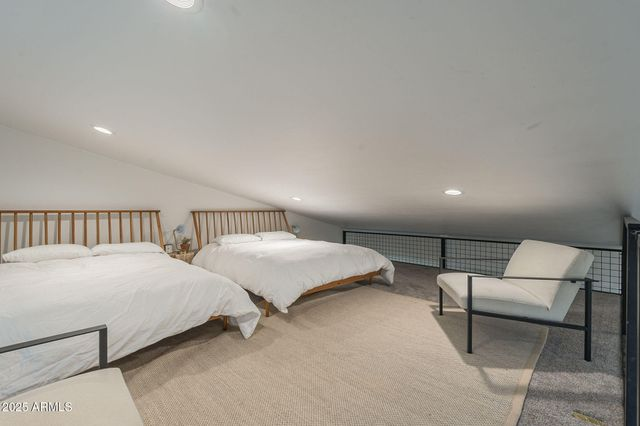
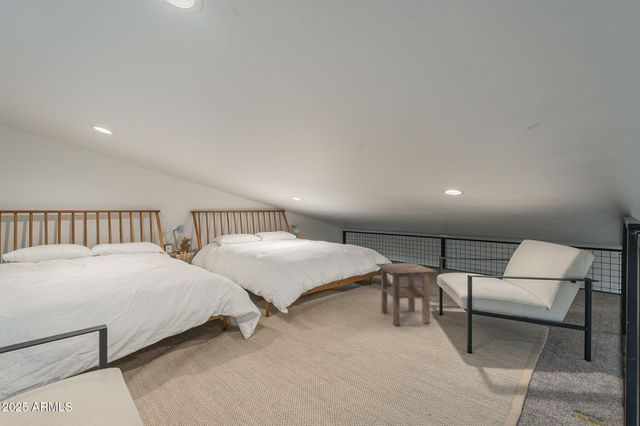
+ side table [375,262,438,327]
